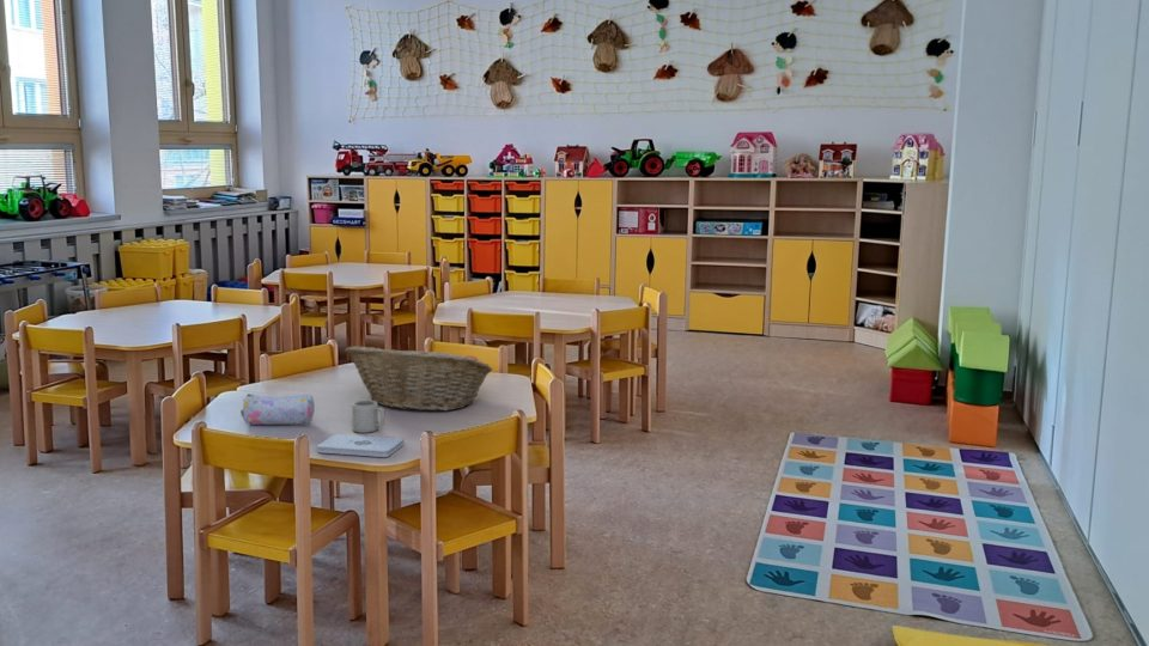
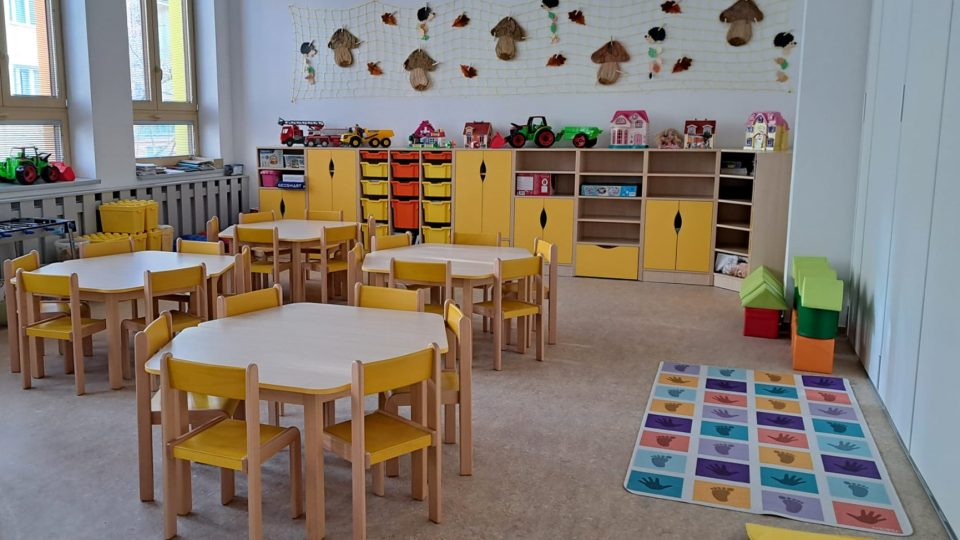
- cup [351,400,387,434]
- fruit basket [344,345,494,412]
- notepad [316,433,406,458]
- pencil case [239,392,316,426]
